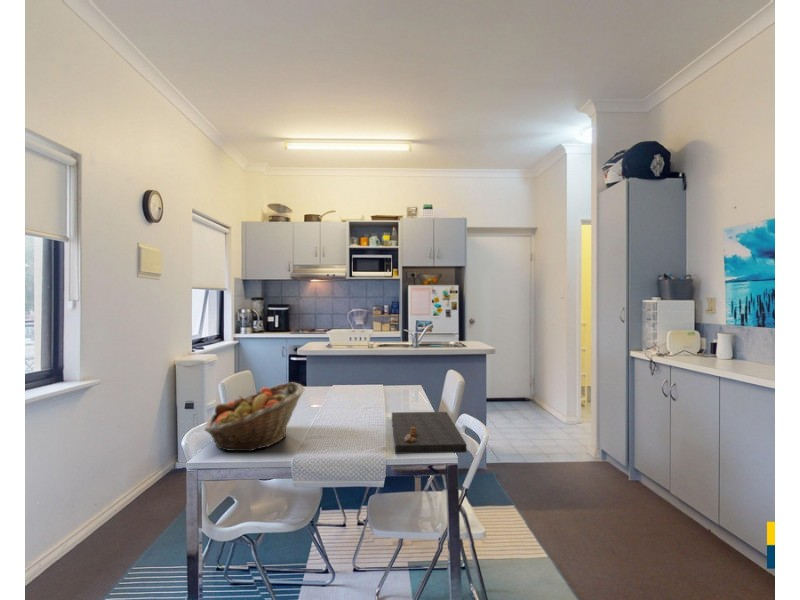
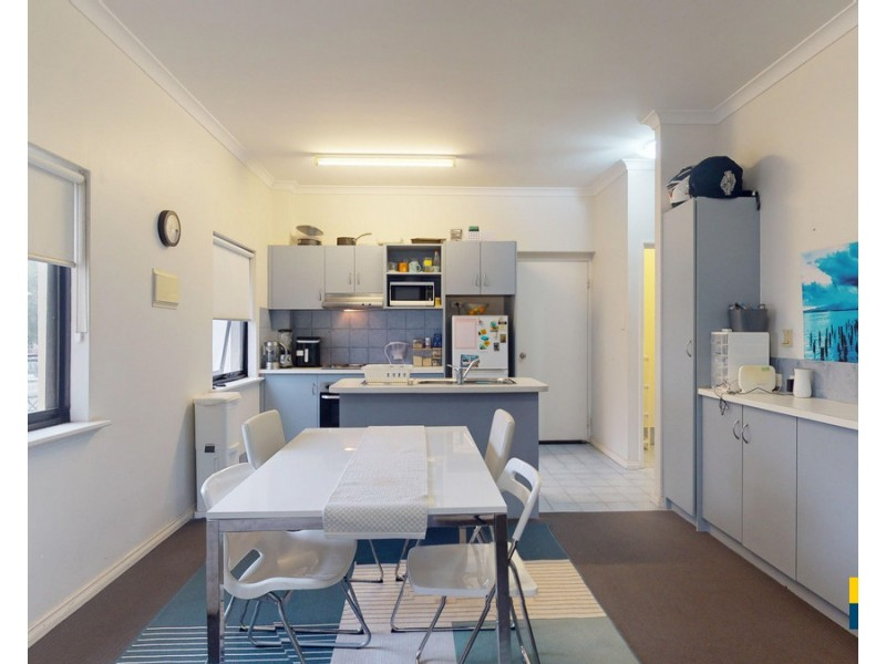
- cutting board [391,411,468,455]
- fruit basket [203,381,306,453]
